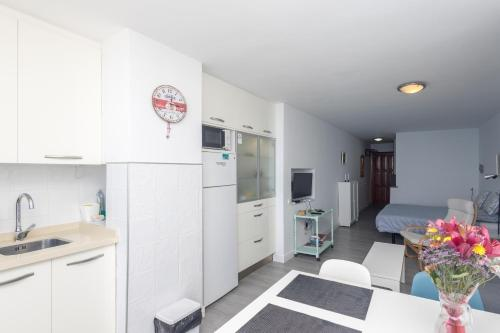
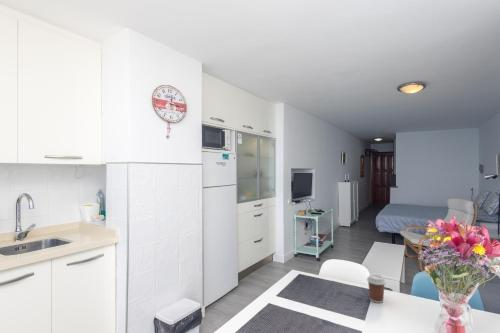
+ coffee cup [366,273,387,304]
